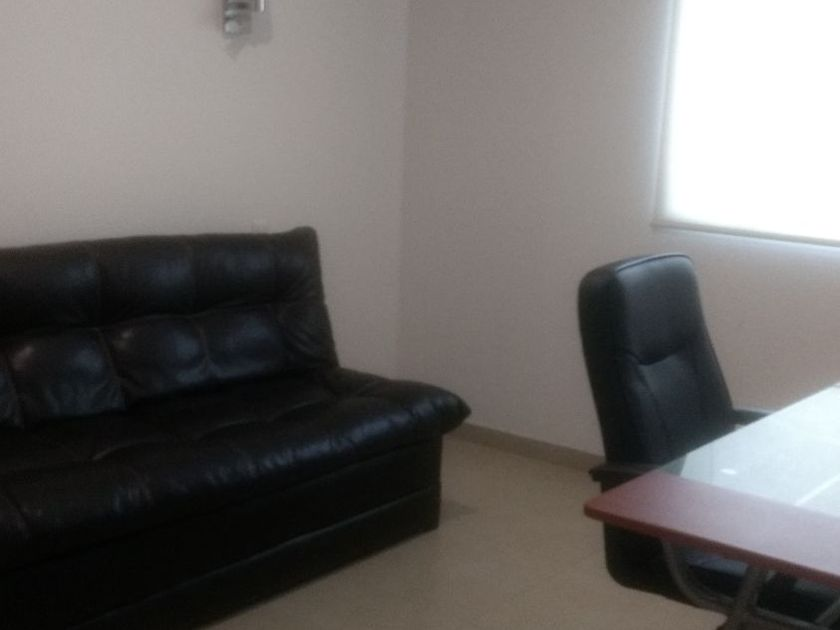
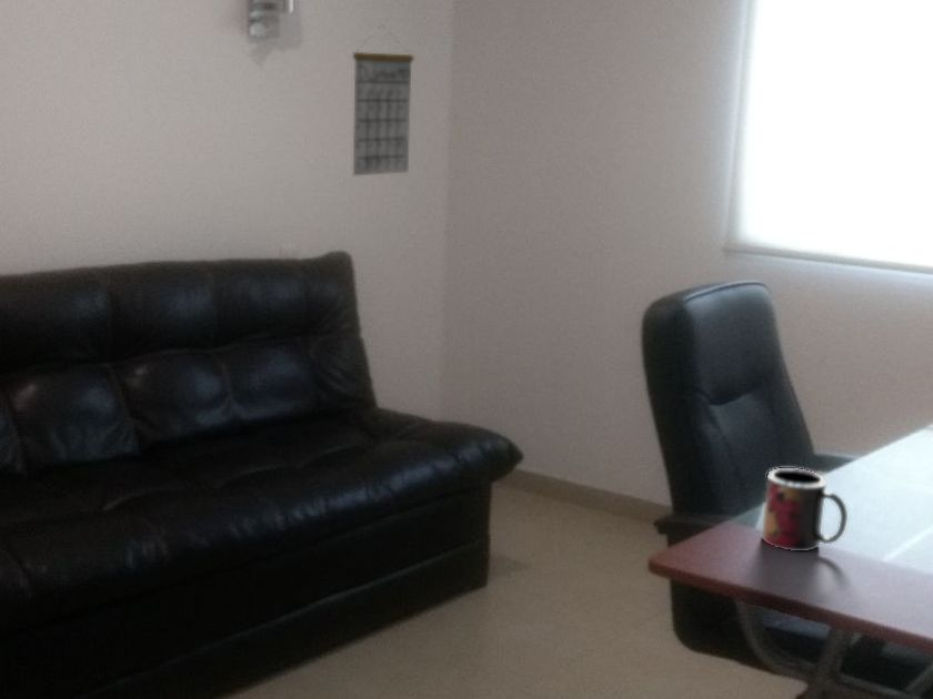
+ calendar [352,23,415,176]
+ mug [761,467,849,553]
